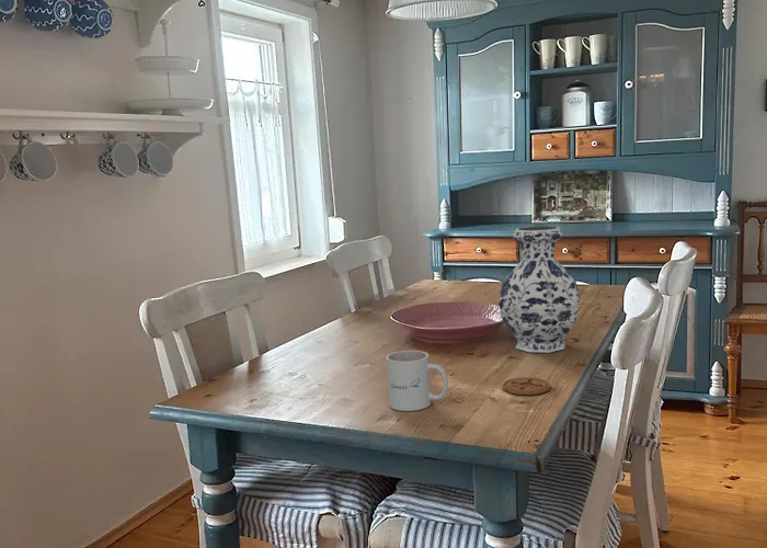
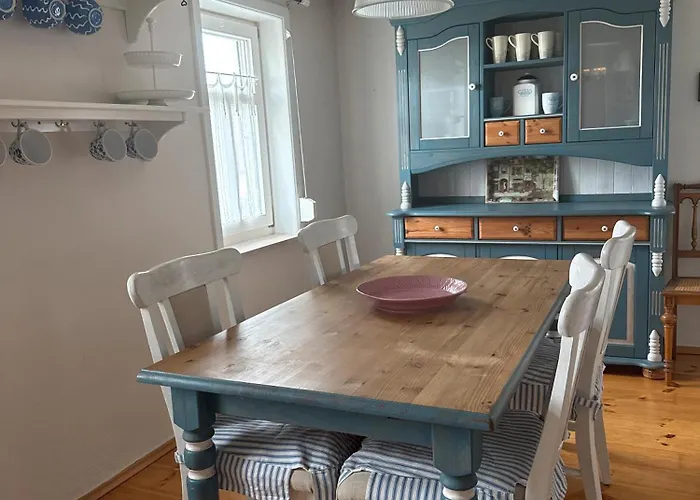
- coaster [502,376,552,396]
- mug [385,350,449,412]
- vase [497,225,581,354]
